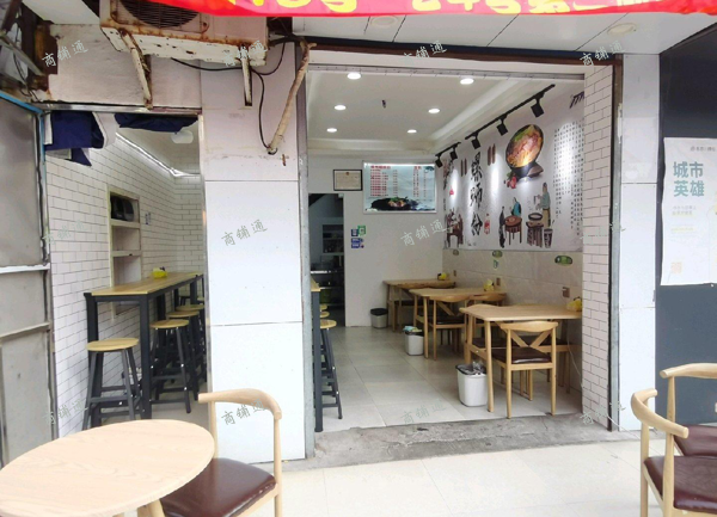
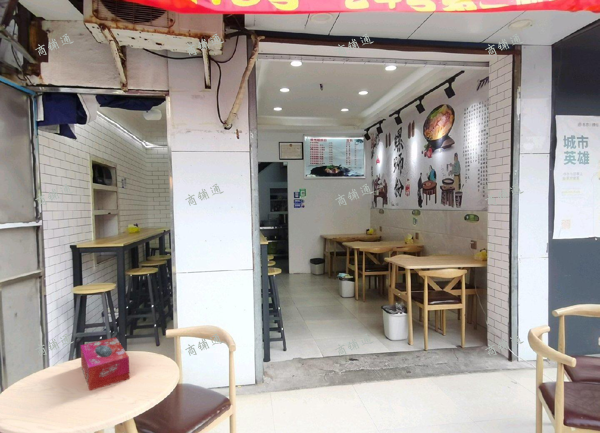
+ tissue box [80,336,131,392]
